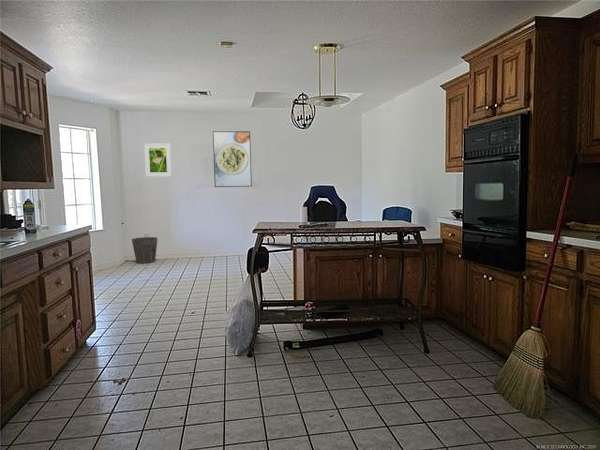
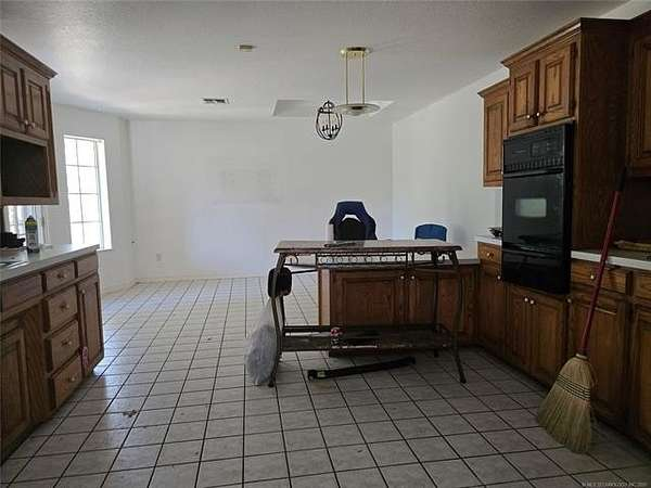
- waste bin [131,236,158,264]
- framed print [212,130,253,188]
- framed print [143,143,173,178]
